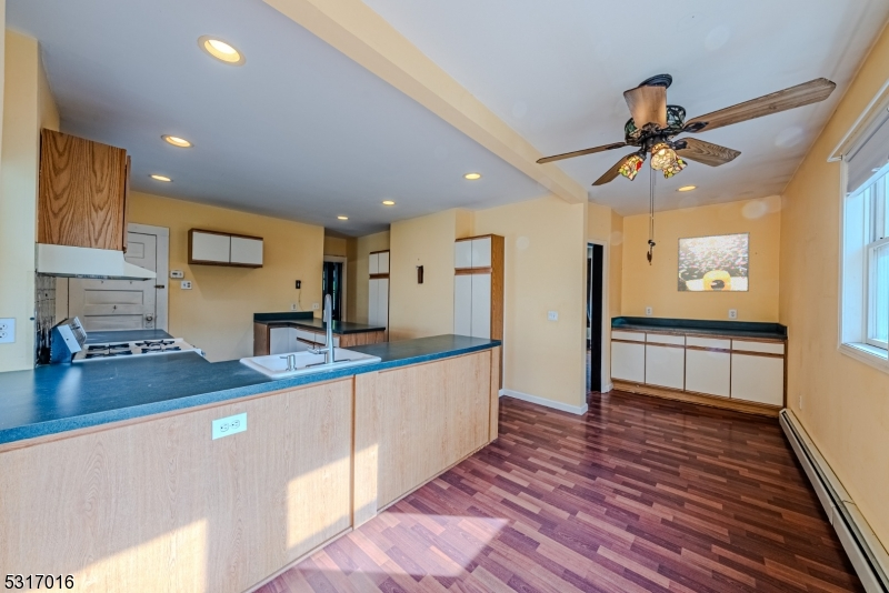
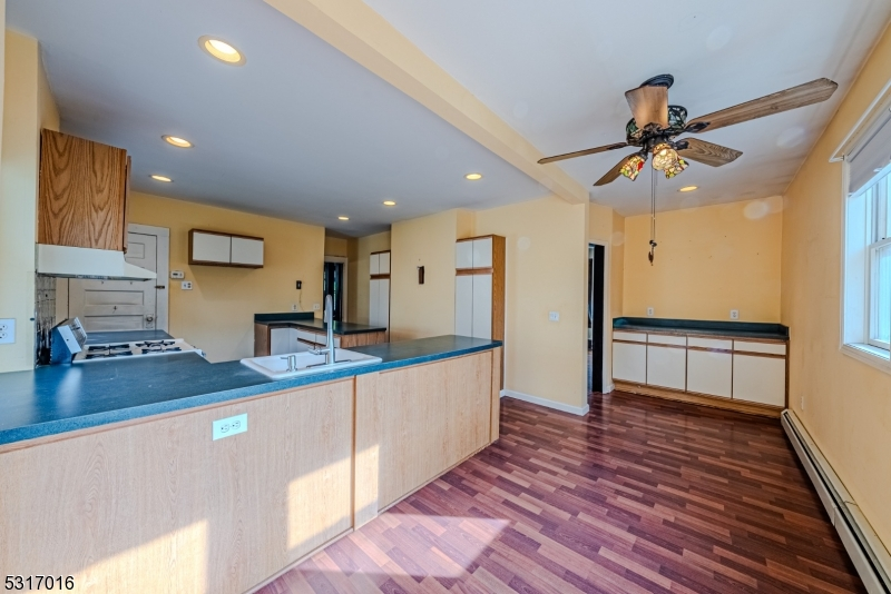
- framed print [677,231,751,292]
